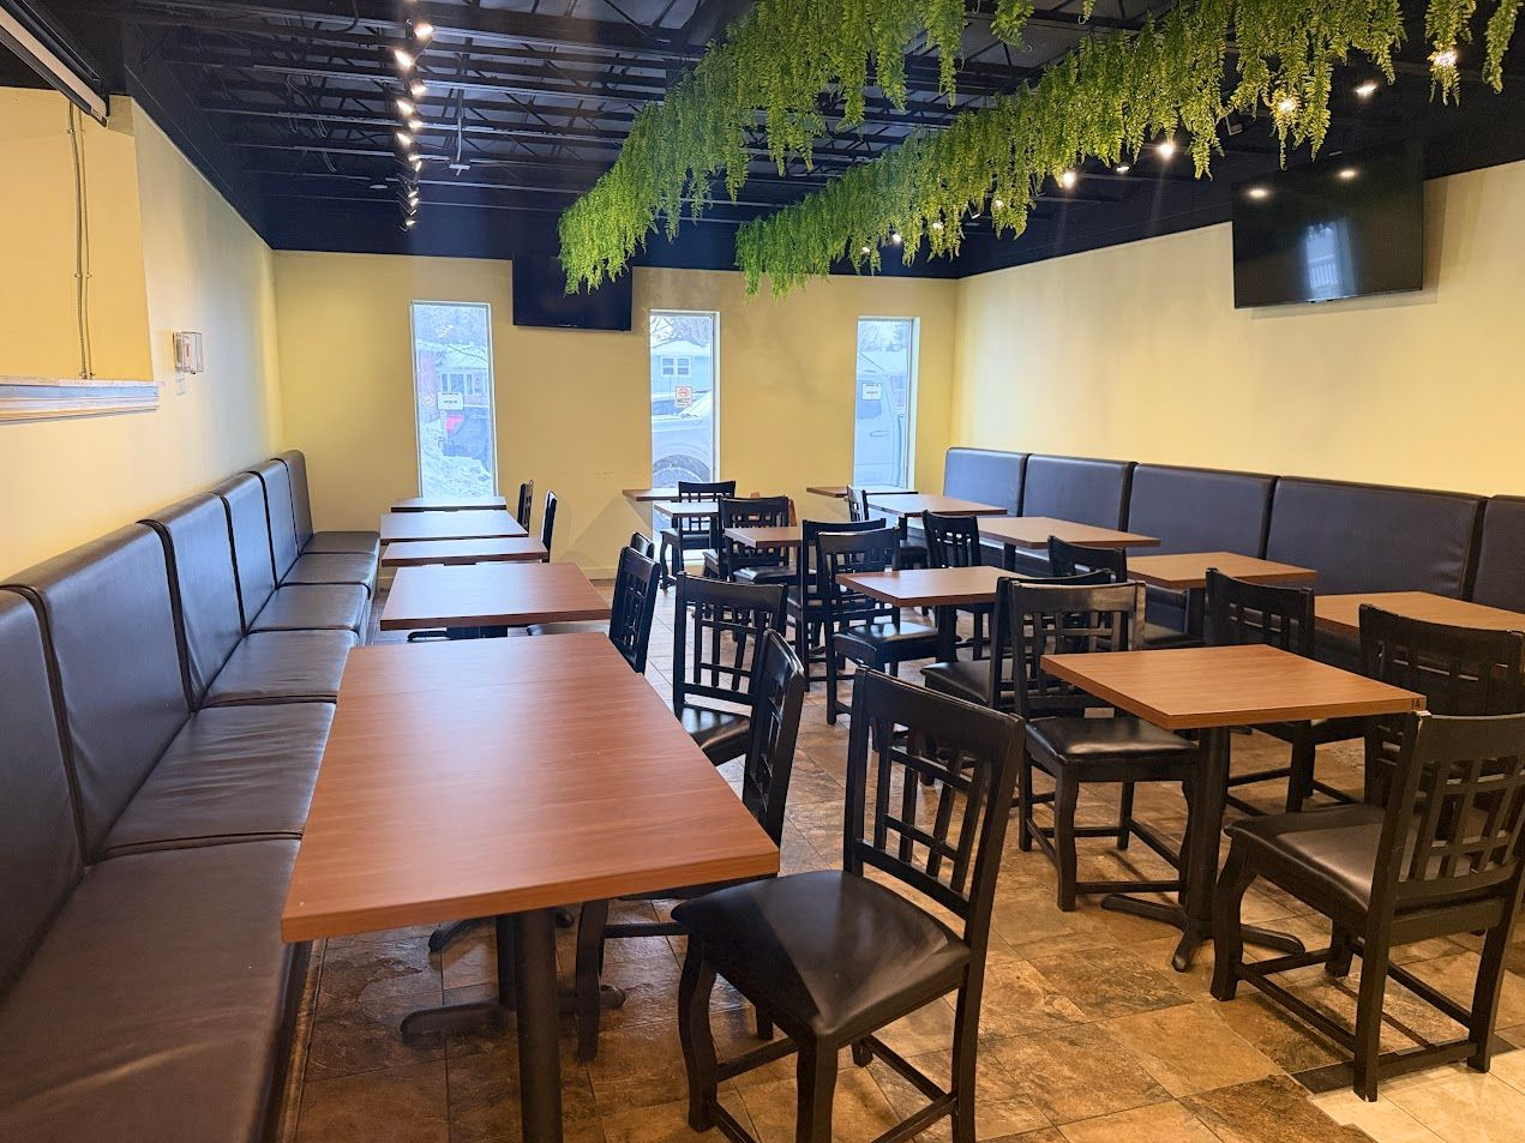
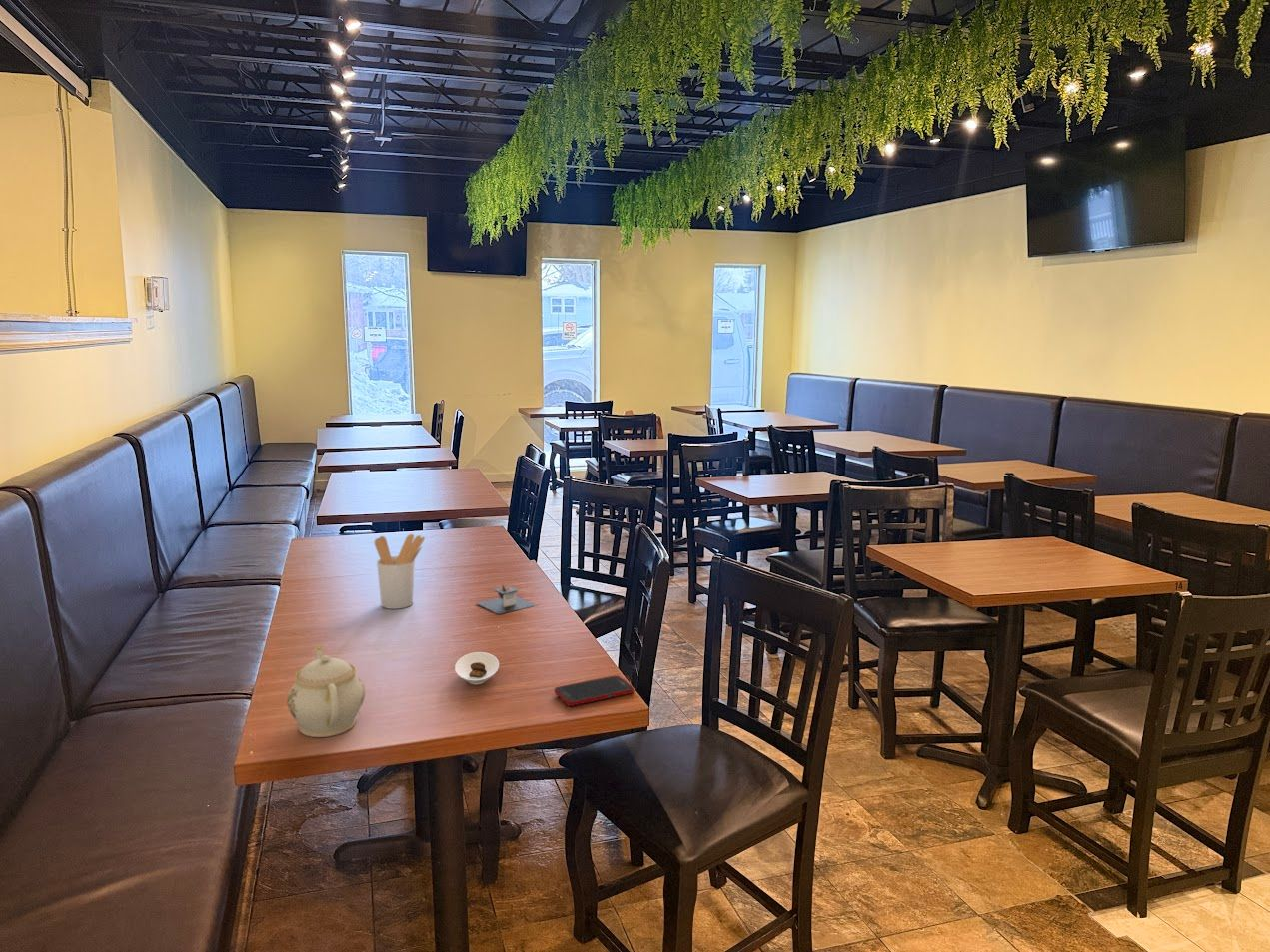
+ cell phone [554,674,635,707]
+ saucer [454,651,500,686]
+ teapot [286,646,366,738]
+ utensil holder [373,533,426,610]
+ architectural model [476,584,537,615]
